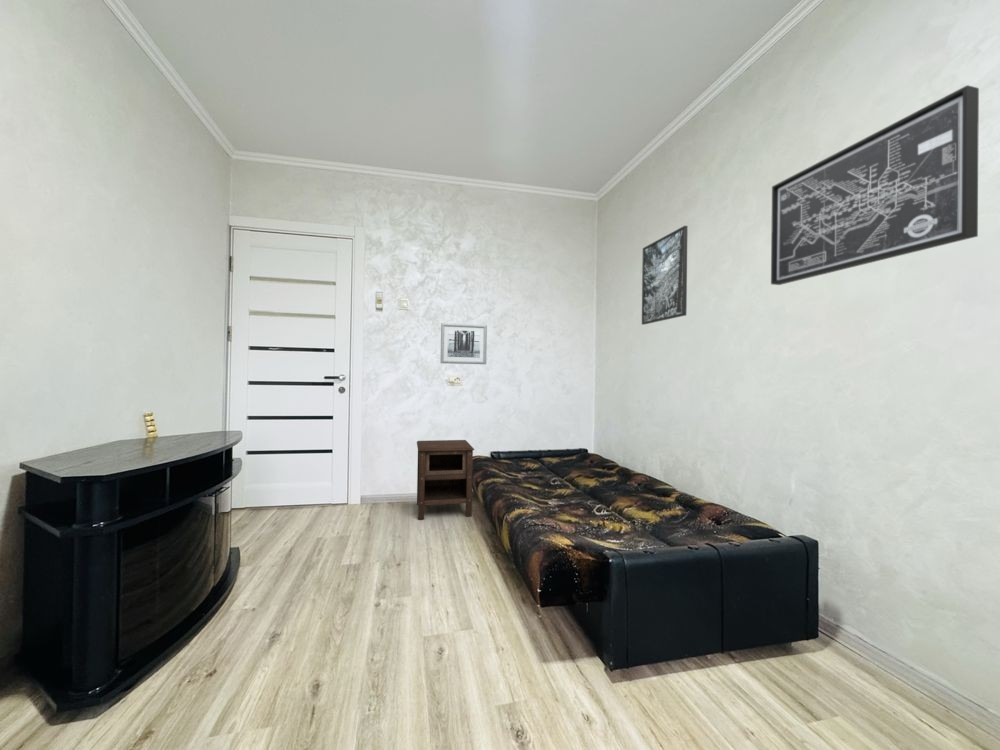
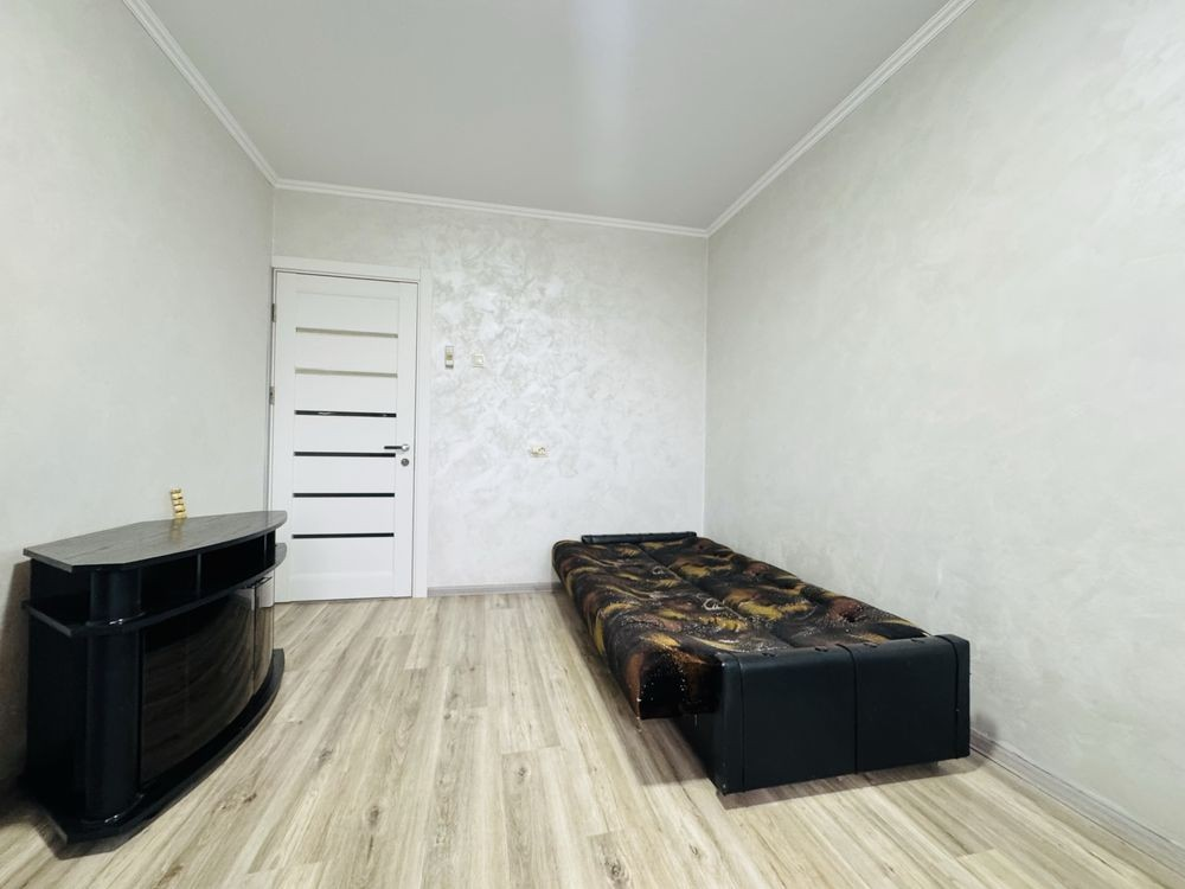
- wall art [770,84,980,286]
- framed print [641,225,689,326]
- wall art [440,322,488,365]
- nightstand [416,439,475,520]
